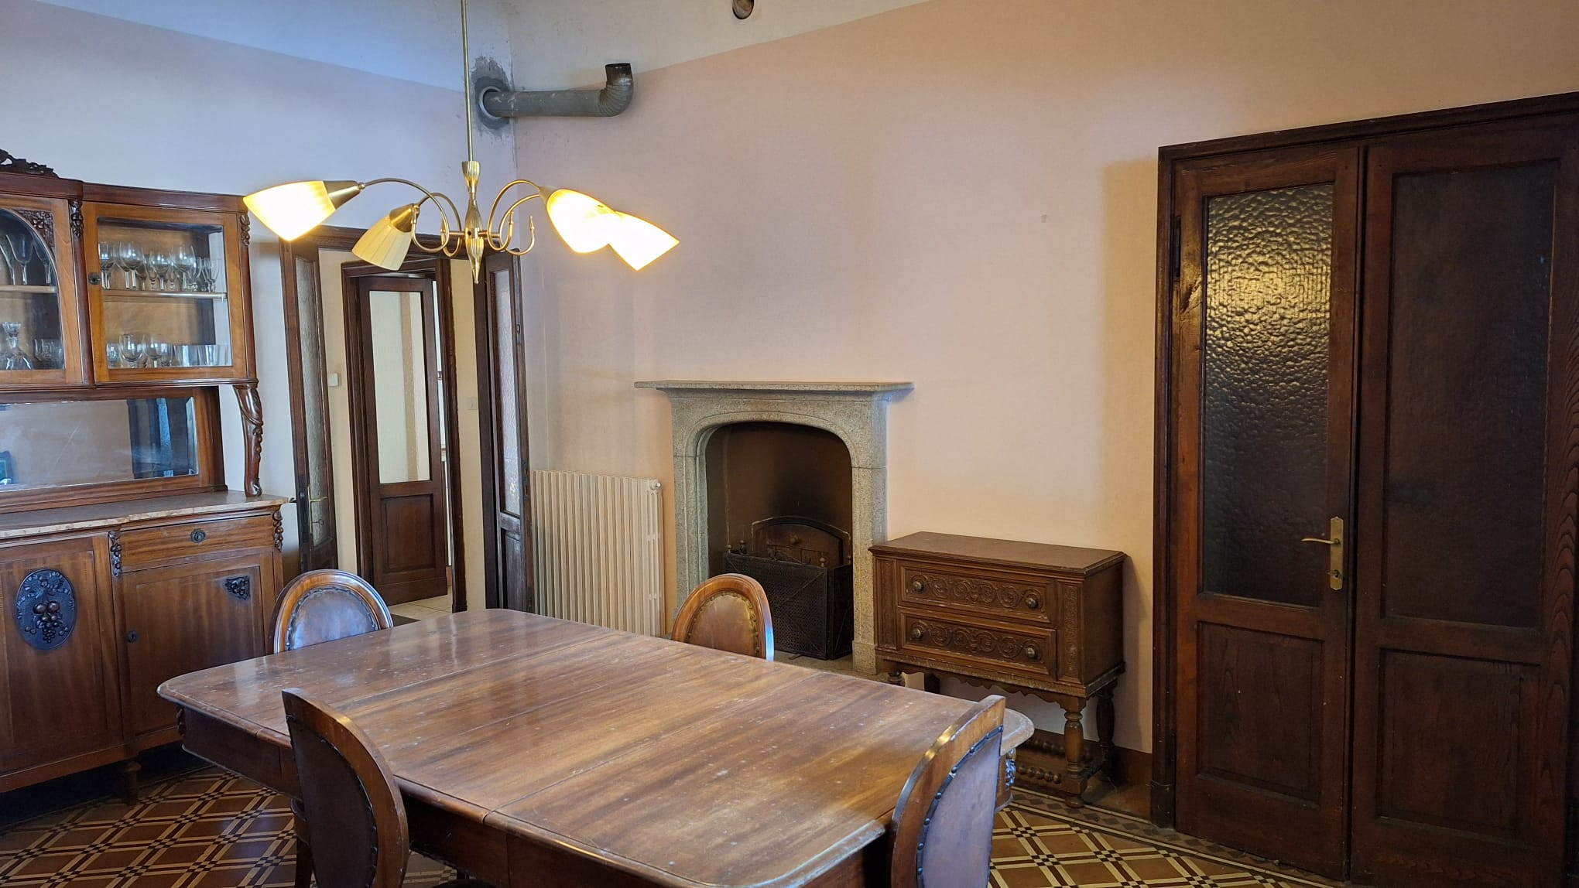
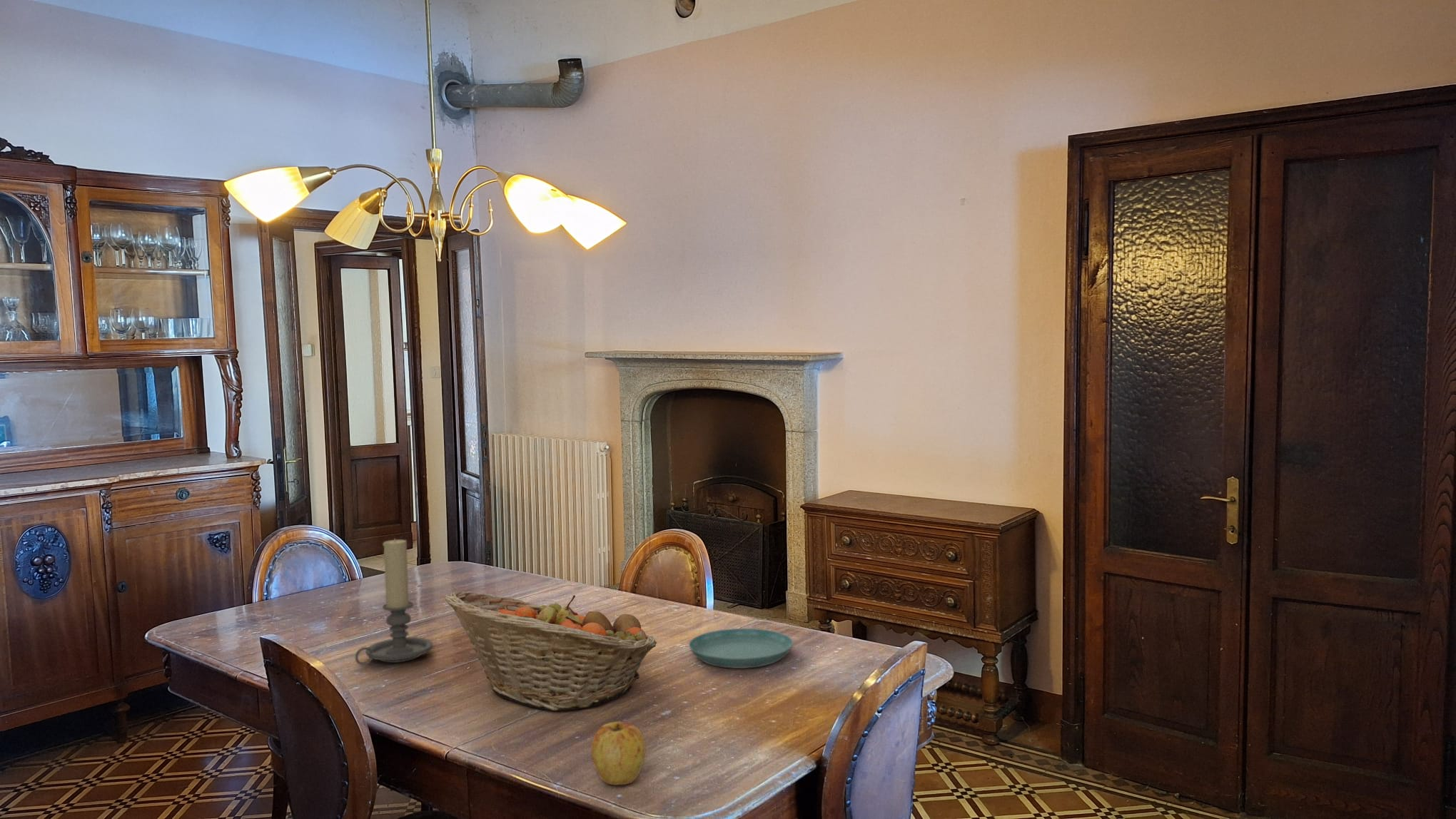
+ candle holder [355,538,434,666]
+ saucer [688,628,794,669]
+ fruit basket [444,591,657,711]
+ apple [590,721,647,785]
